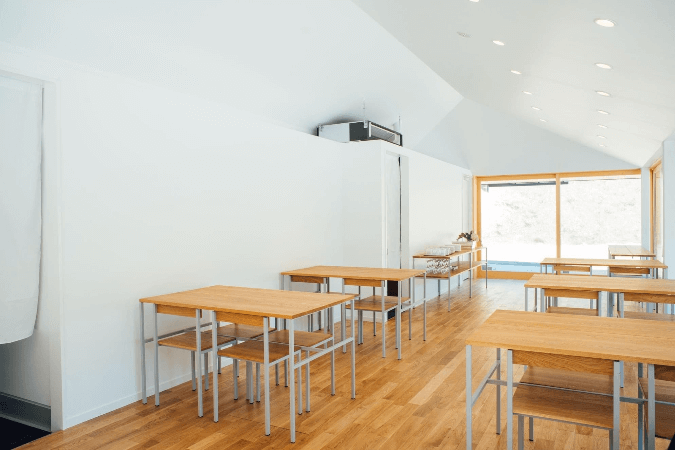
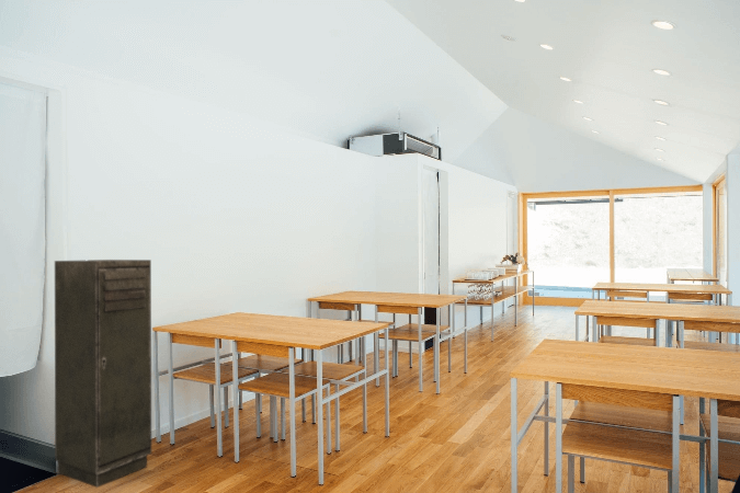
+ storage cabinet [54,259,152,489]
